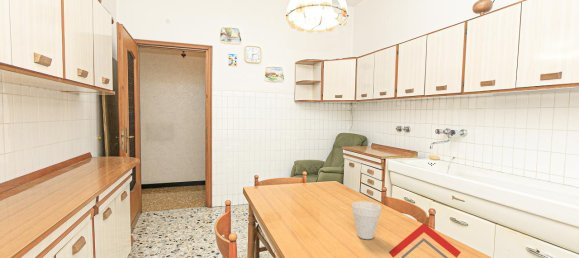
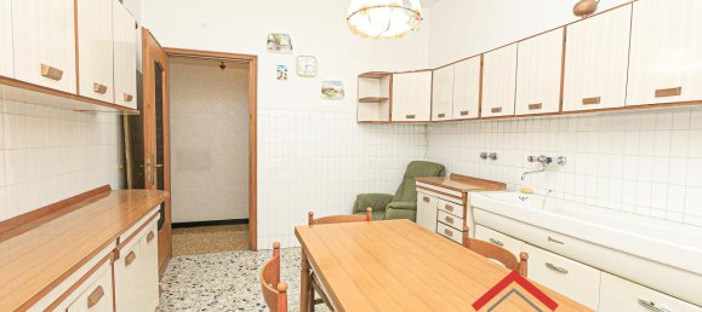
- cup [351,200,382,240]
